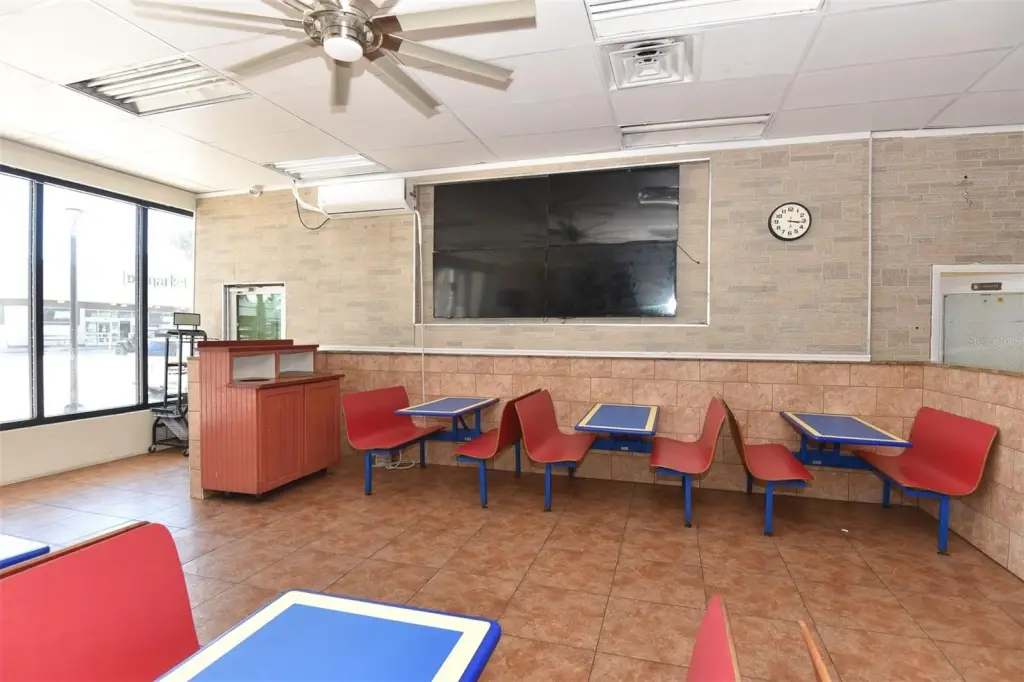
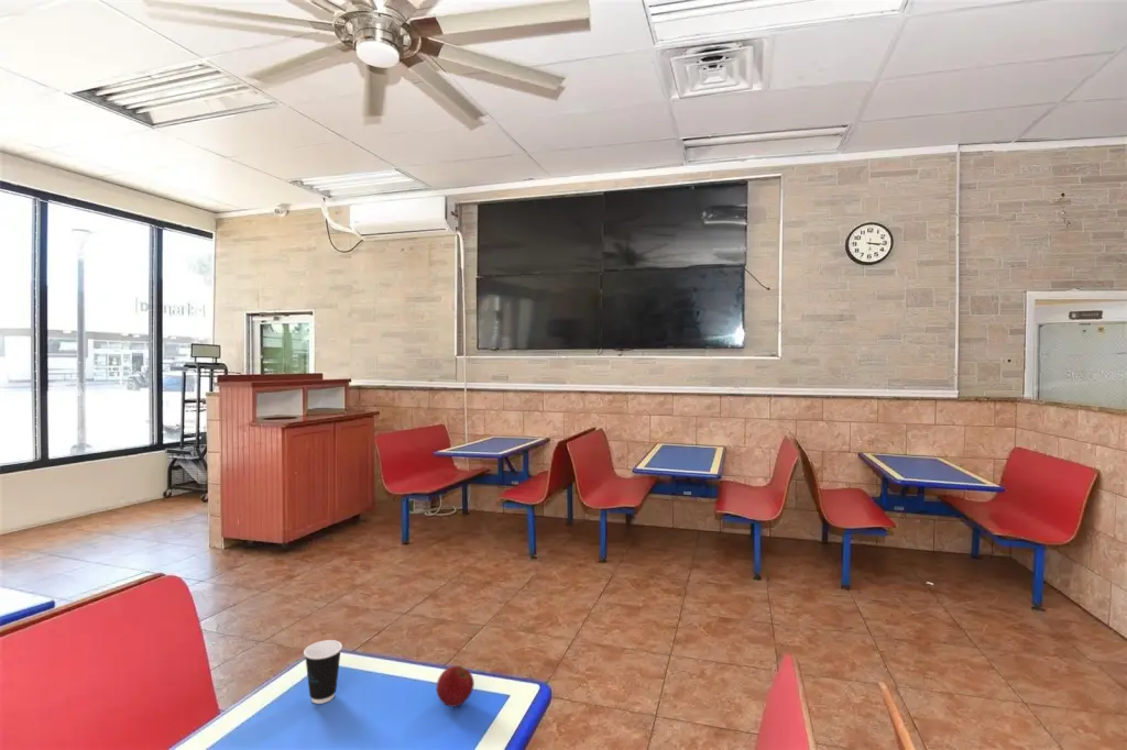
+ dixie cup [303,639,343,705]
+ apple [436,664,475,708]
